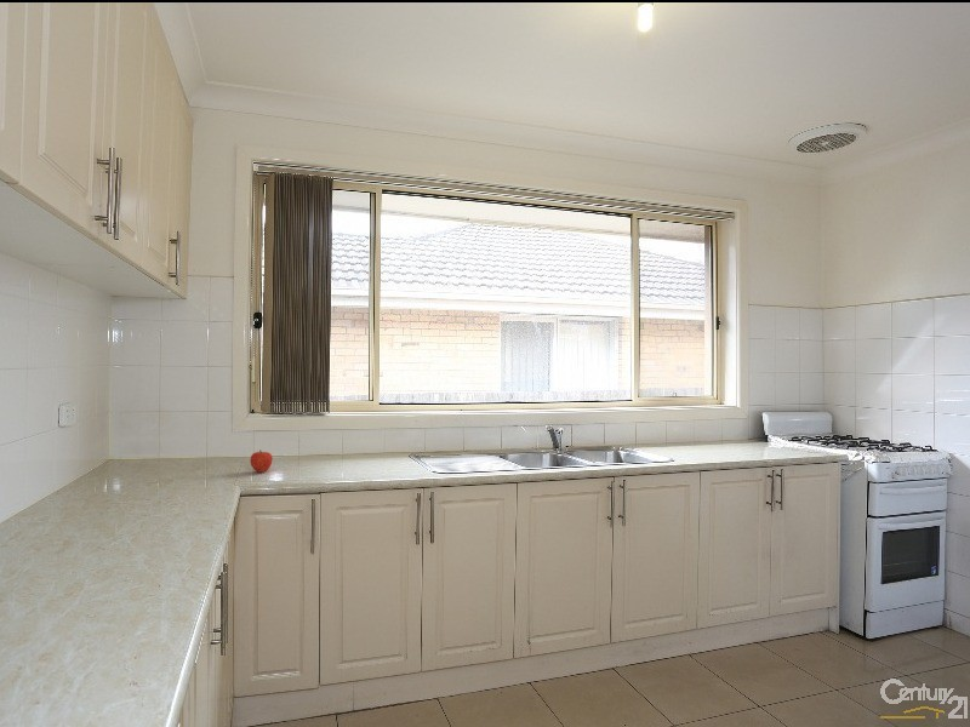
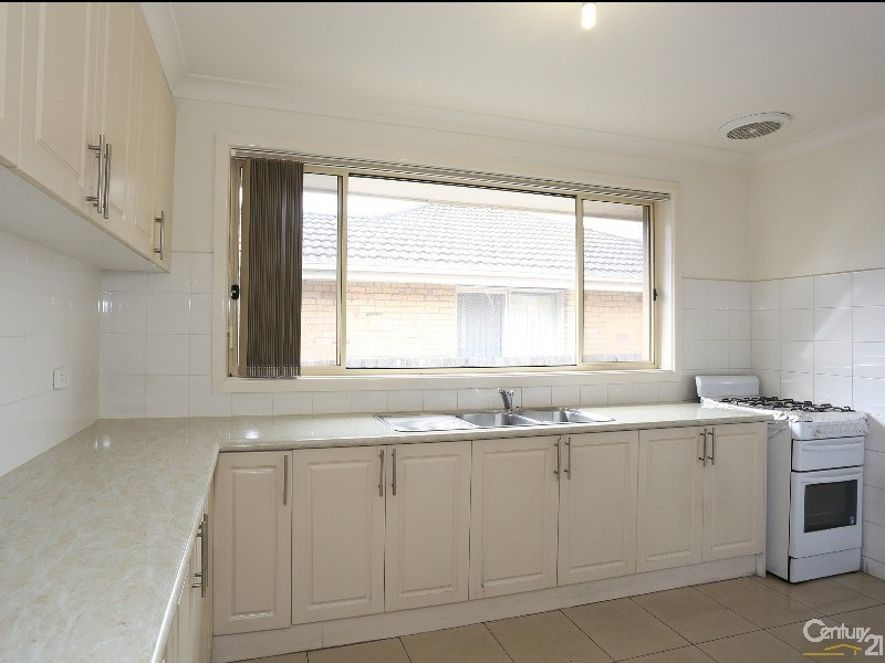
- fruit [249,448,274,474]
